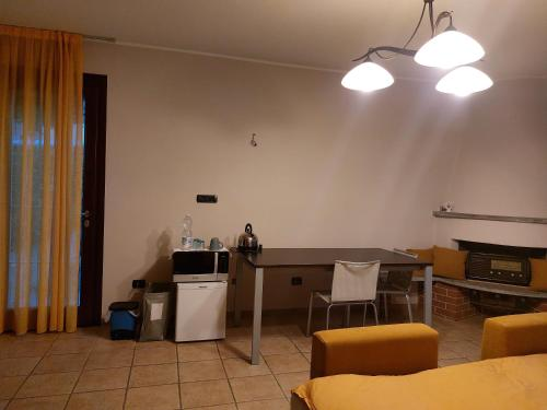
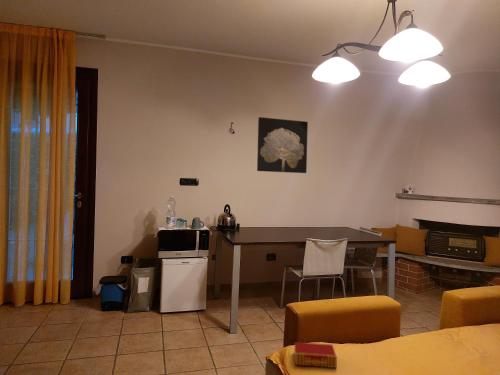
+ book [293,341,338,369]
+ wall art [256,116,309,174]
